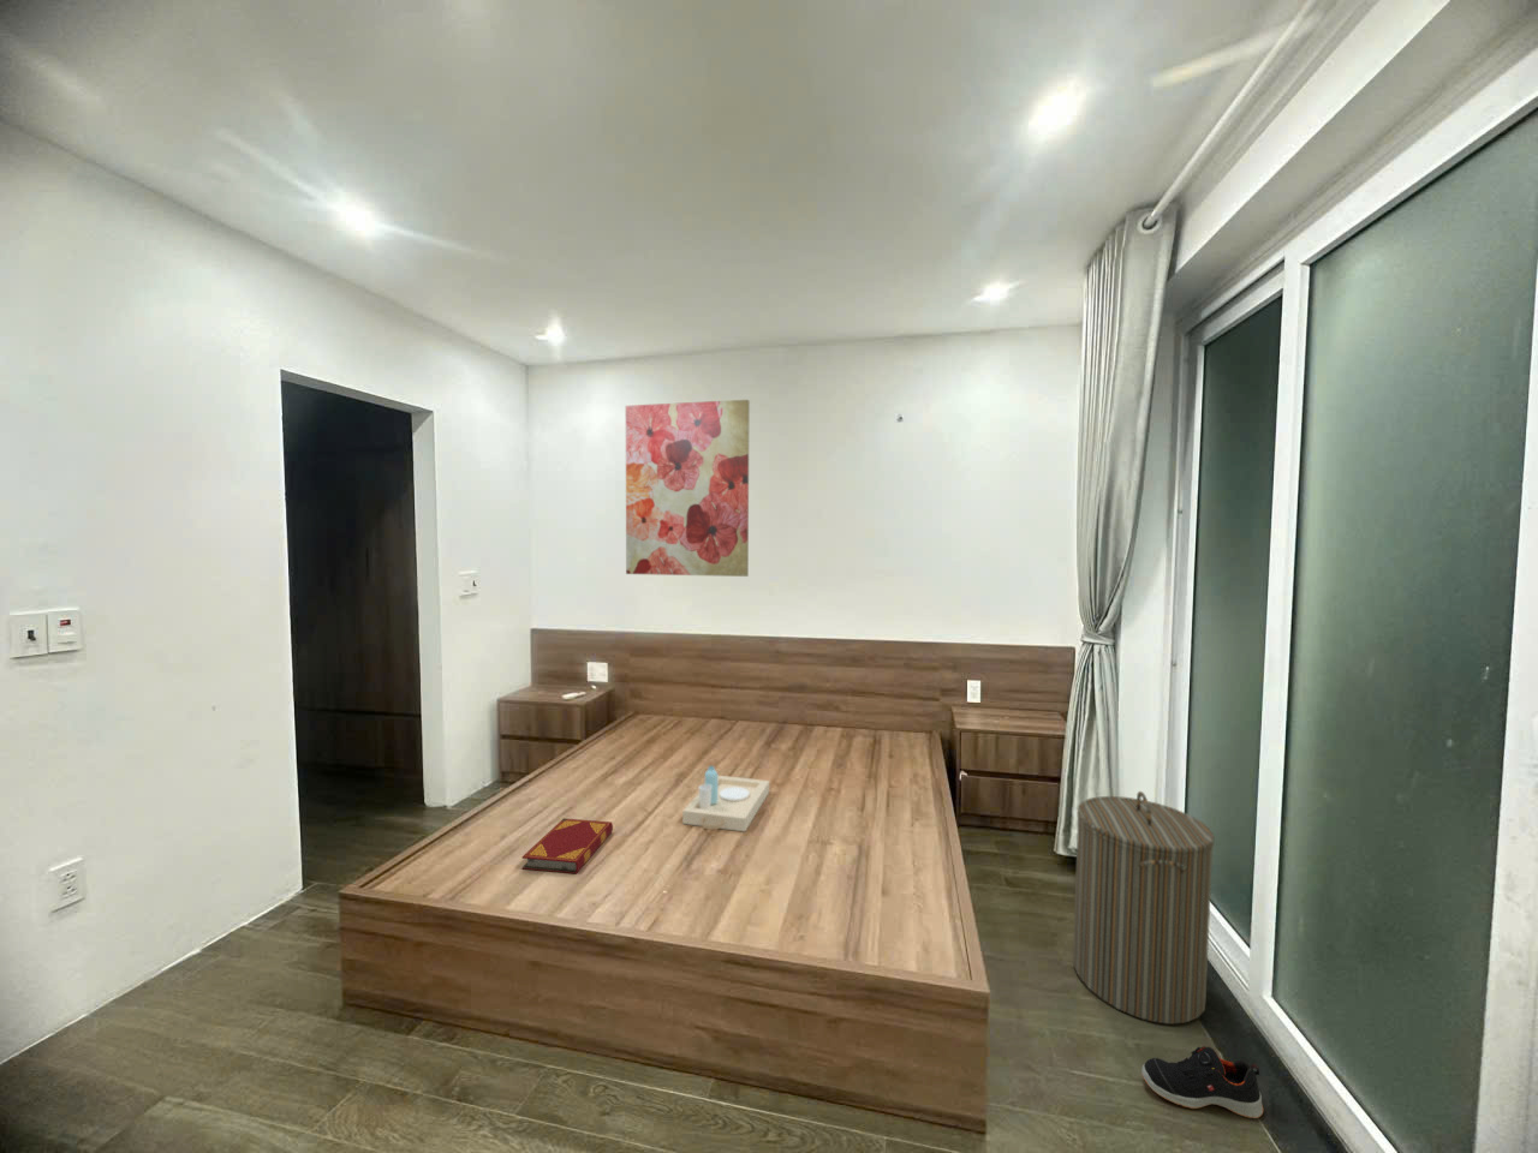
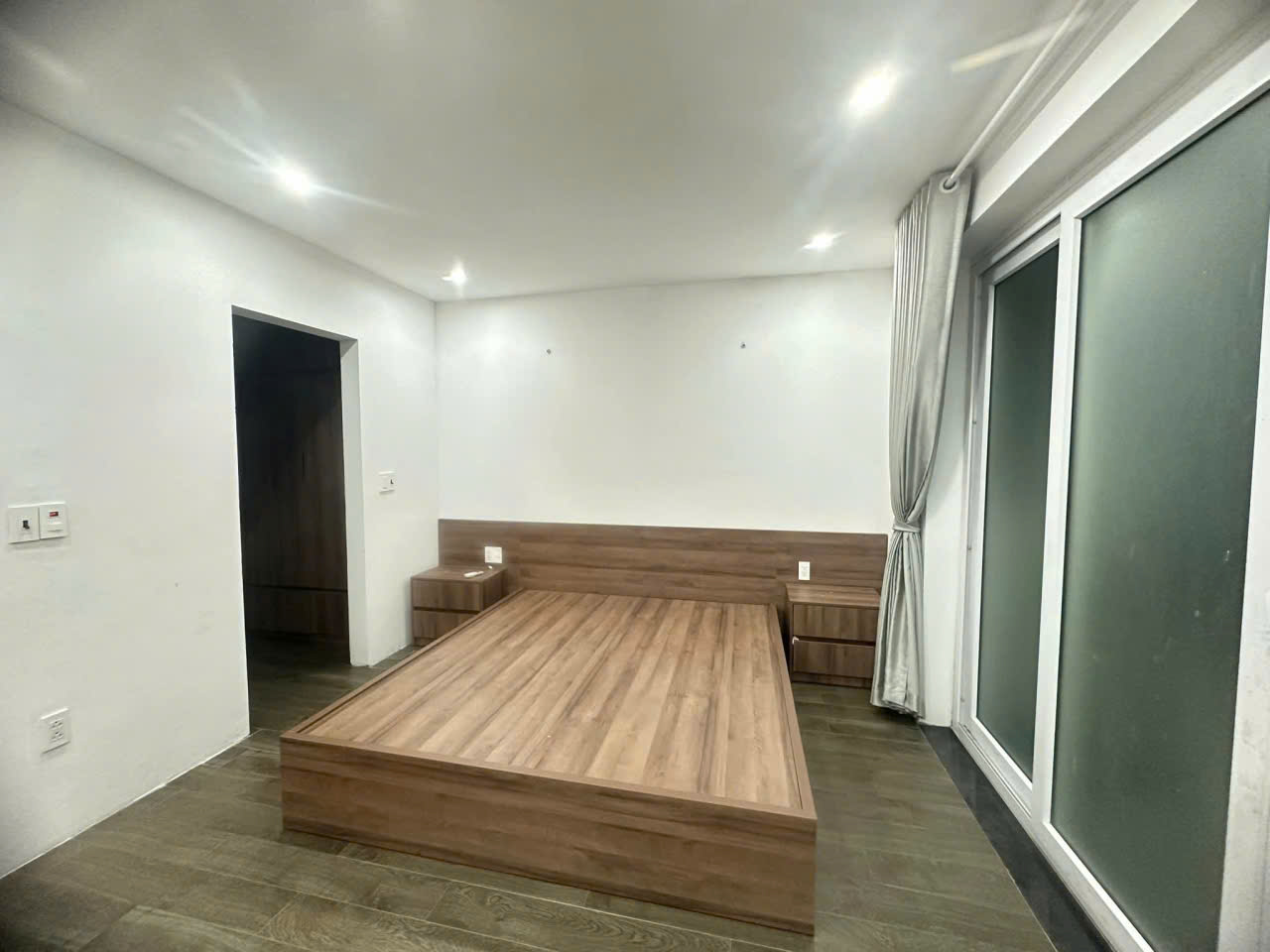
- hardback book [522,816,614,874]
- serving tray [682,765,770,832]
- wall art [625,398,751,578]
- laundry hamper [1072,791,1216,1026]
- shoe [1141,1045,1264,1119]
